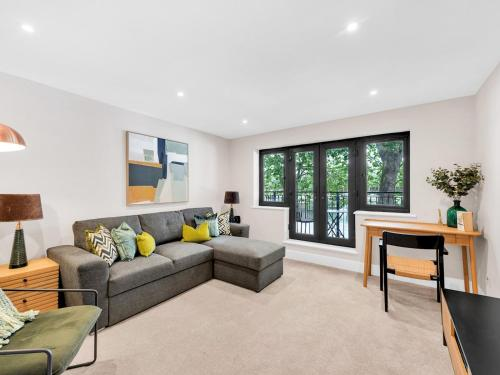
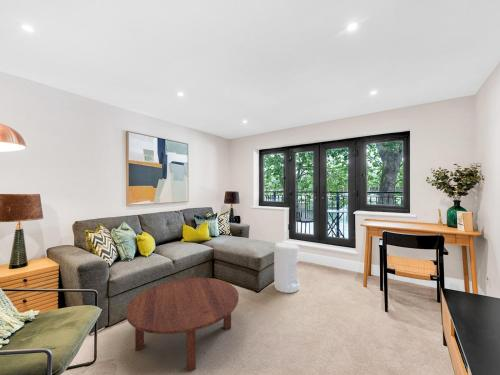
+ air purifier [273,241,300,294]
+ coffee table [125,277,240,372]
